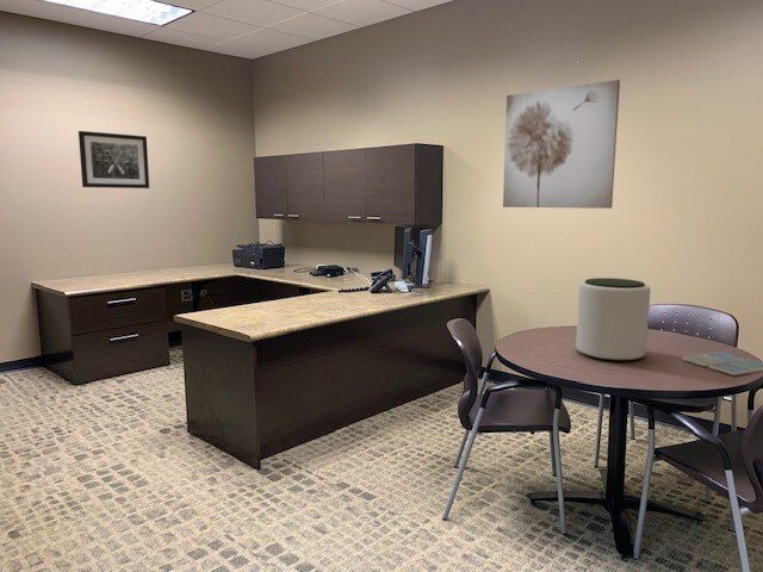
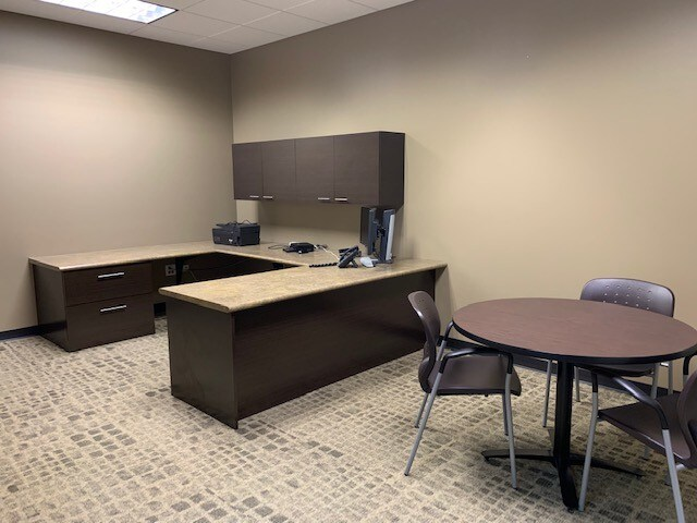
- drink coaster [681,352,763,377]
- plant pot [575,276,651,362]
- wall art [77,130,150,189]
- wall art [502,79,621,210]
